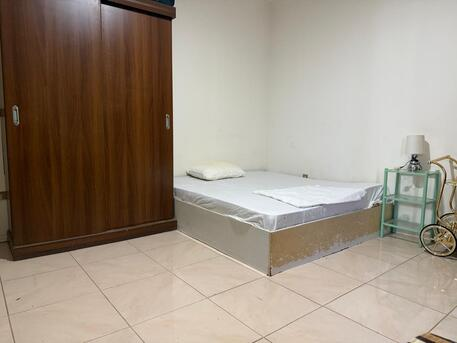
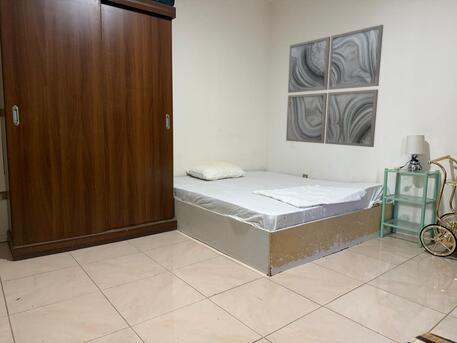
+ wall art [285,24,384,148]
